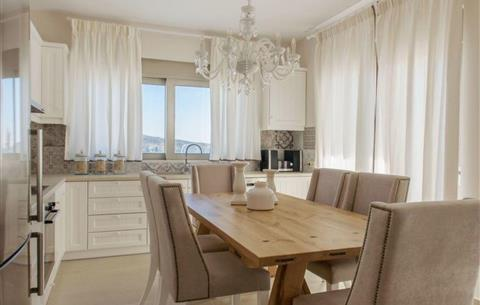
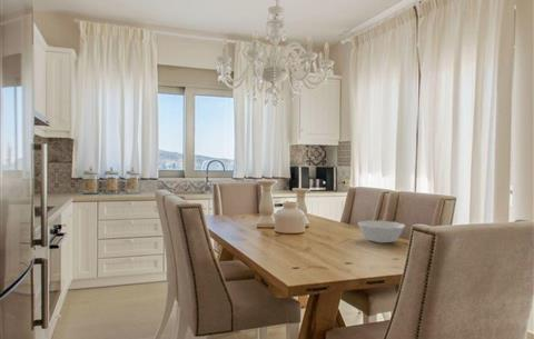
+ bowl [357,219,406,243]
